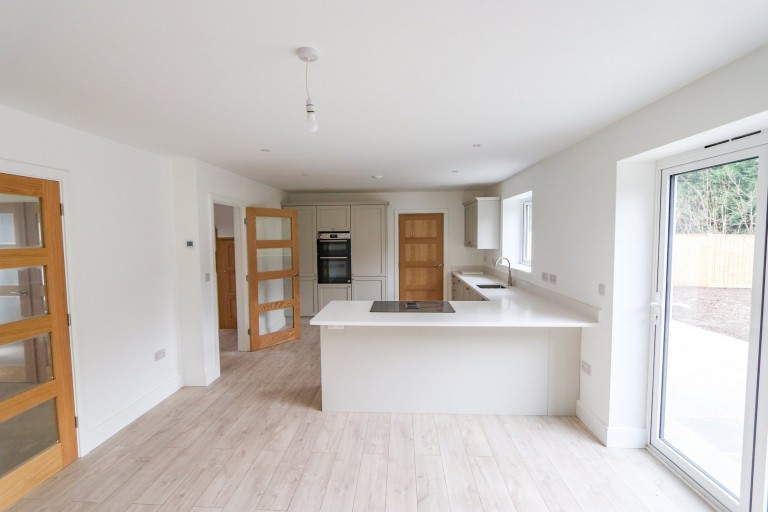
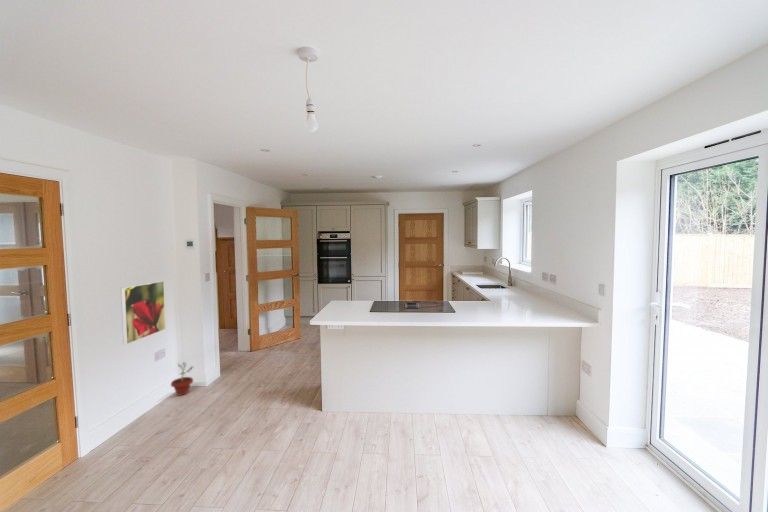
+ potted plant [170,361,194,397]
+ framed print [120,280,167,345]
